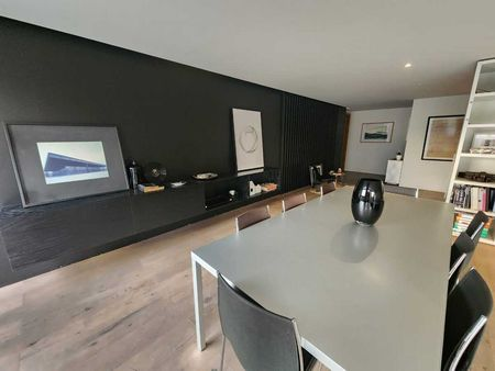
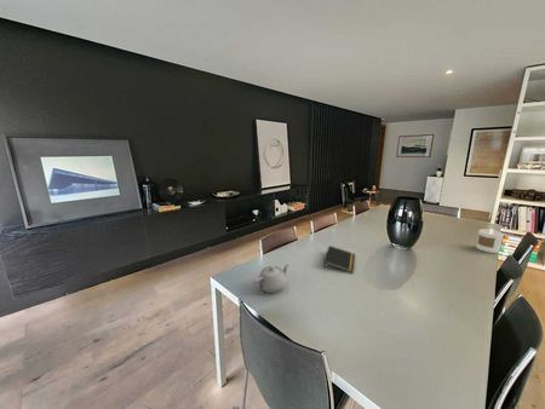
+ teapot [253,263,291,294]
+ notepad [322,244,356,273]
+ candle [476,227,505,254]
